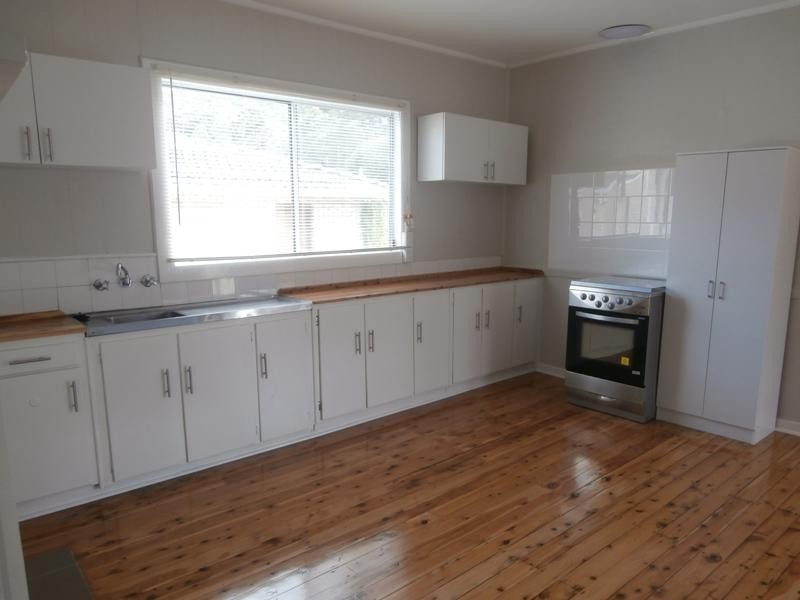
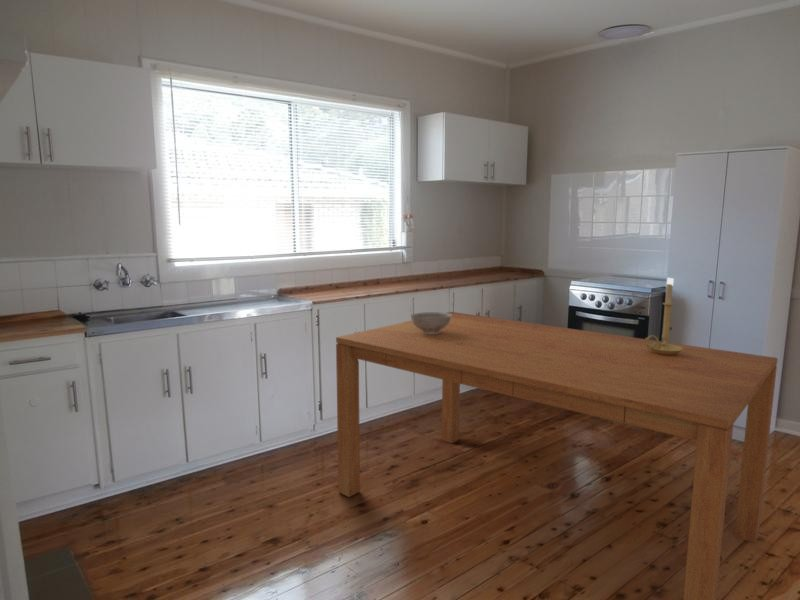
+ decorative bowl [410,311,452,334]
+ dining table [335,311,779,600]
+ candle holder [644,277,683,355]
